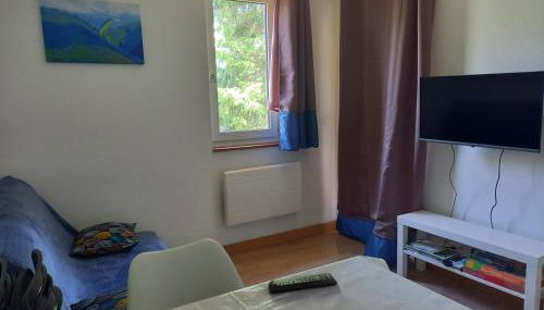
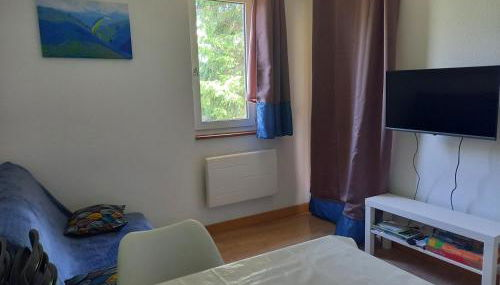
- remote control [267,272,338,293]
